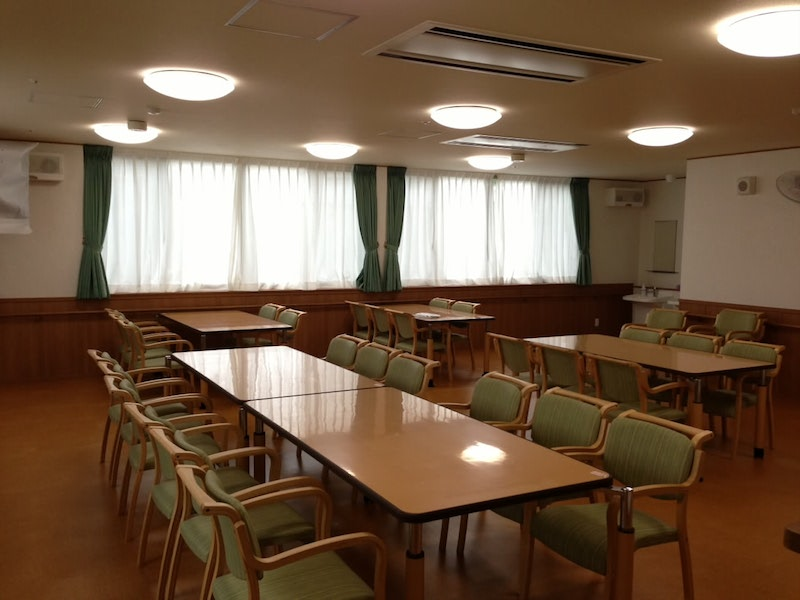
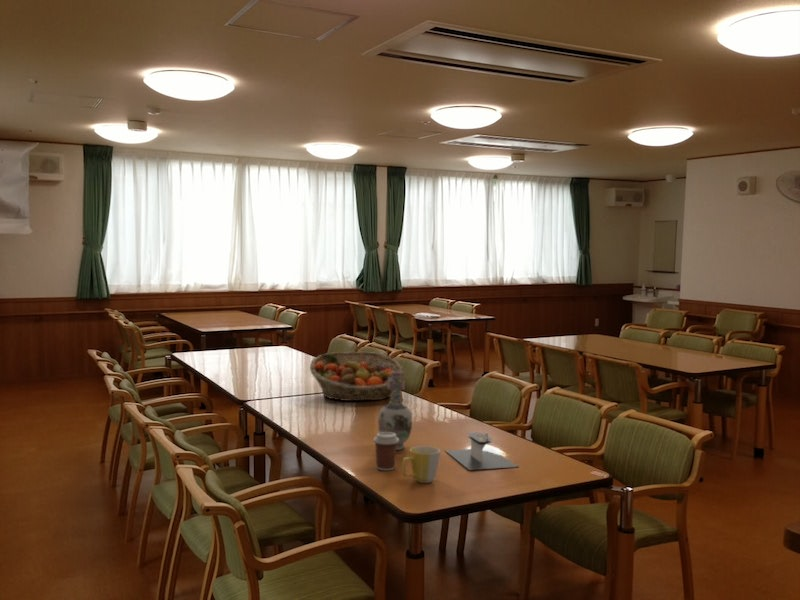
+ fruit basket [309,351,405,402]
+ coffee cup [372,432,399,472]
+ architectural model [444,431,520,471]
+ mug [401,445,441,484]
+ vase [377,371,413,451]
